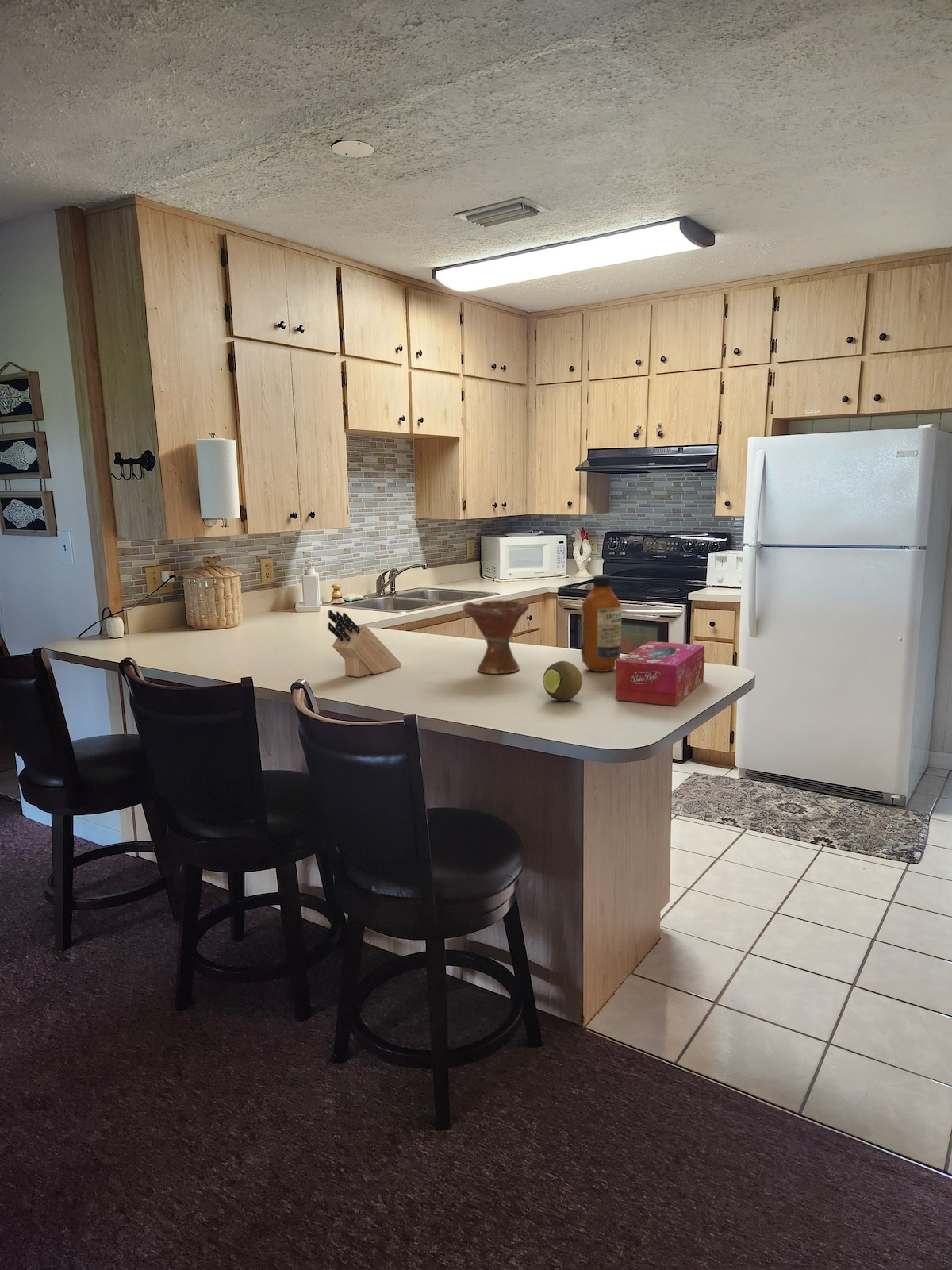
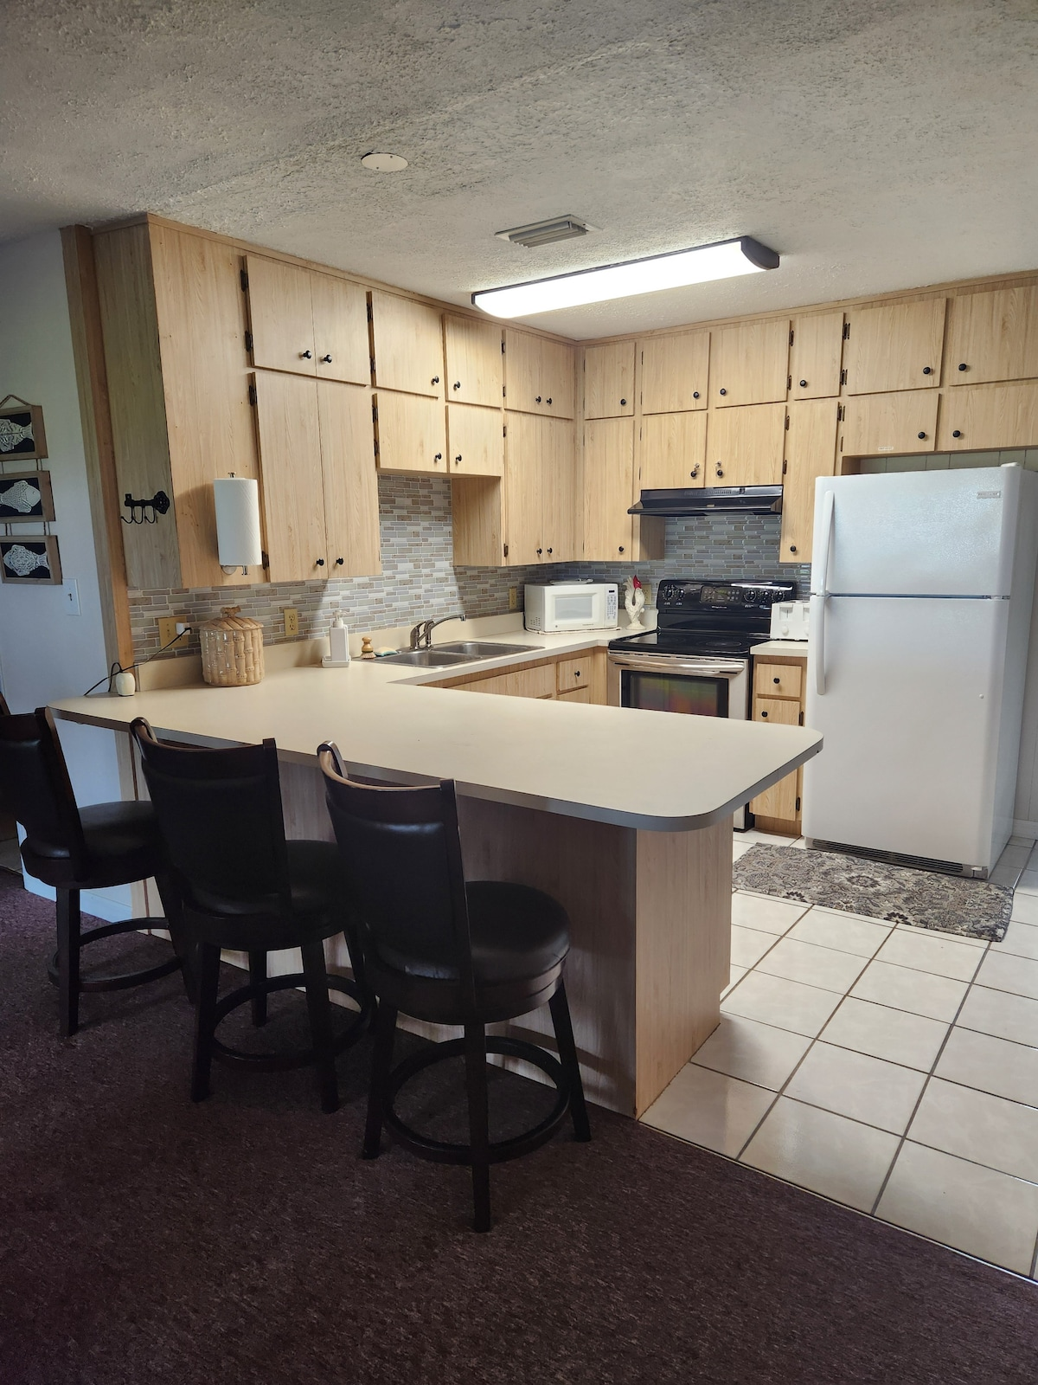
- knife block [327,610,402,678]
- bottle [580,574,622,672]
- bowl [462,599,530,675]
- fruit [543,660,583,702]
- tissue box [615,641,705,706]
